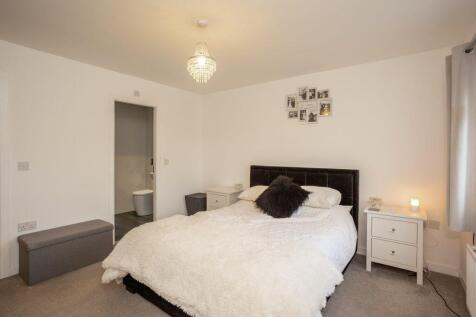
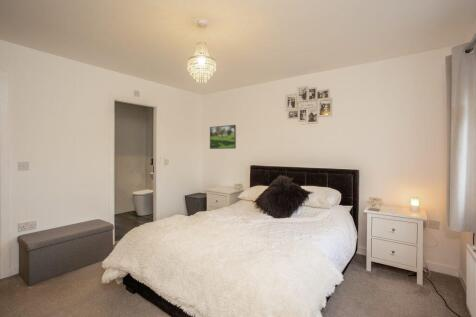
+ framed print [209,124,237,150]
